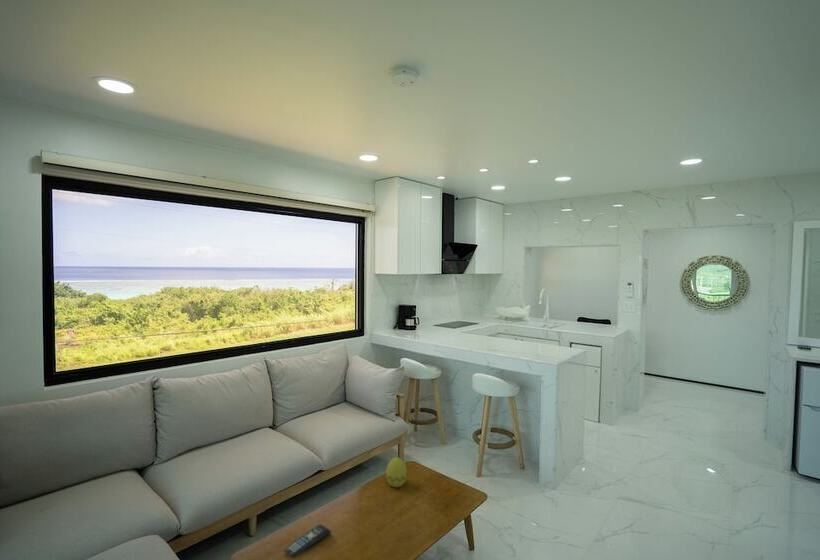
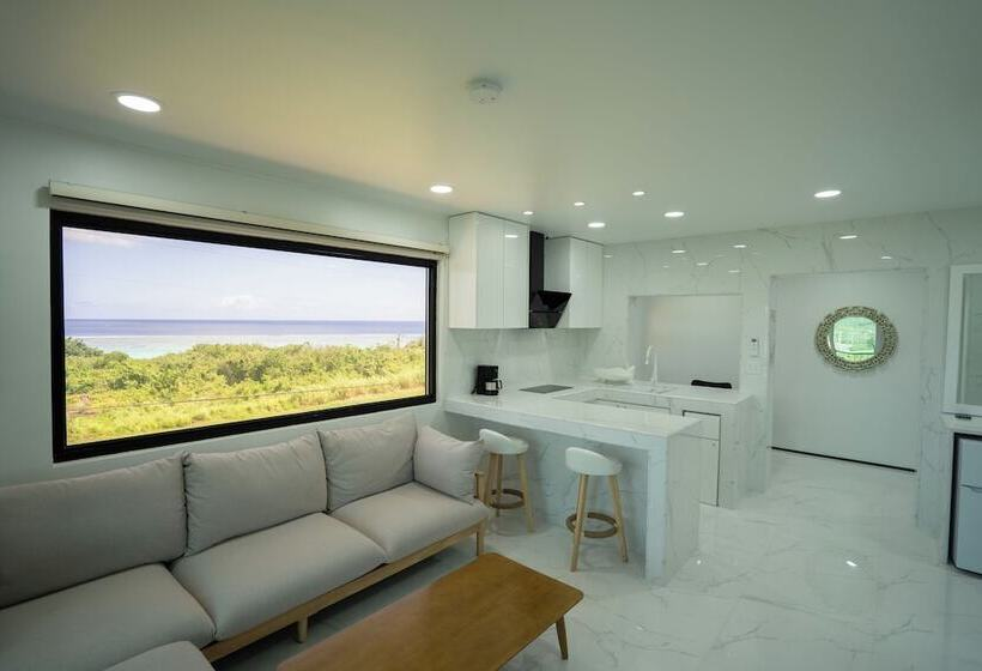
- decorative egg [385,456,408,488]
- remote control [283,524,332,559]
